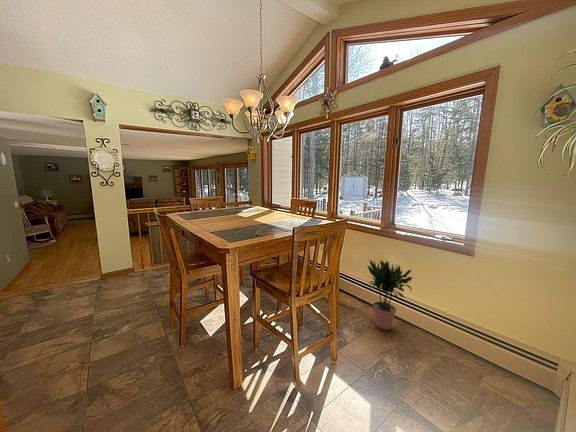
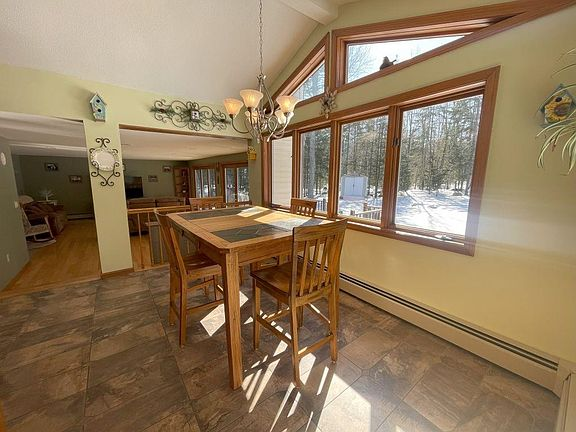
- potted plant [367,259,413,331]
